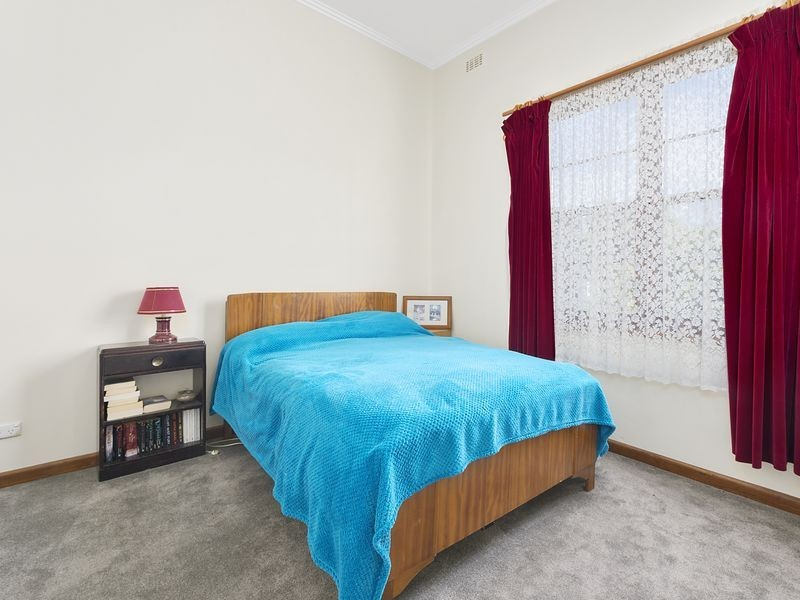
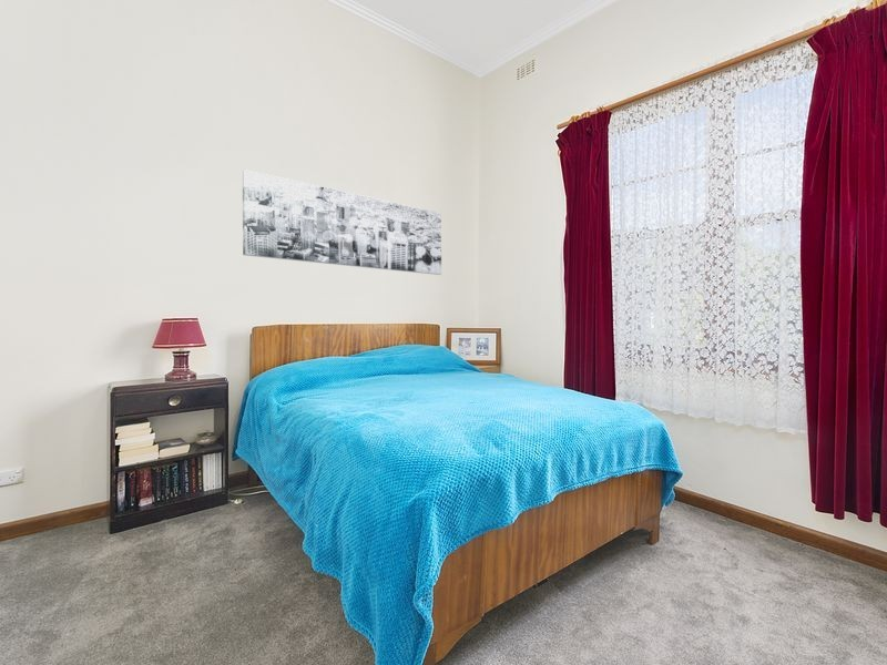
+ wall art [242,168,442,276]
